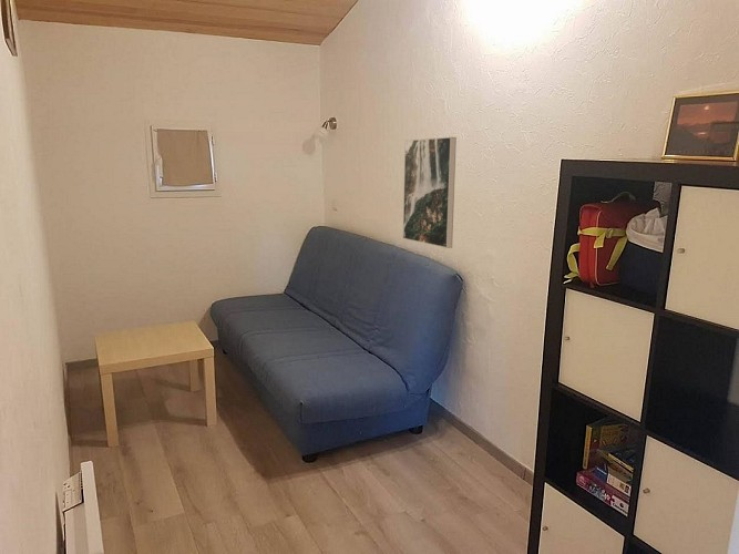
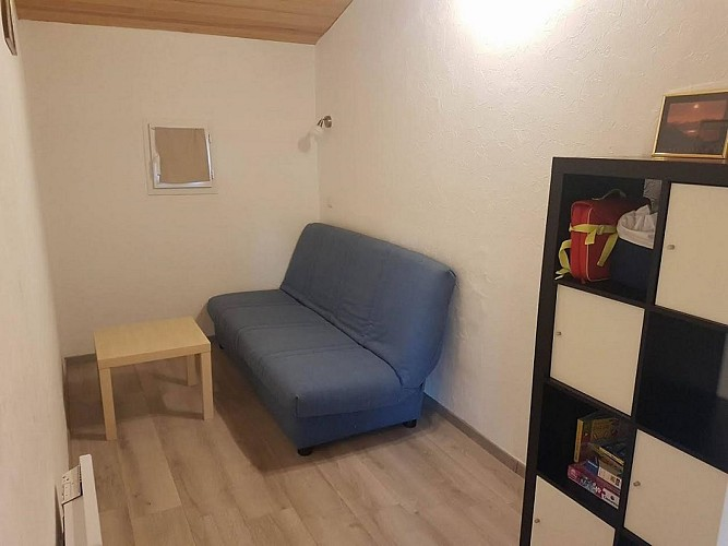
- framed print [402,136,458,249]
